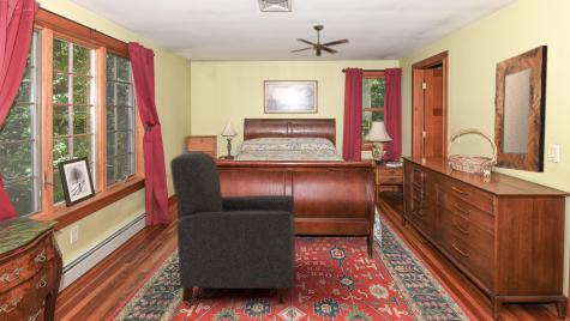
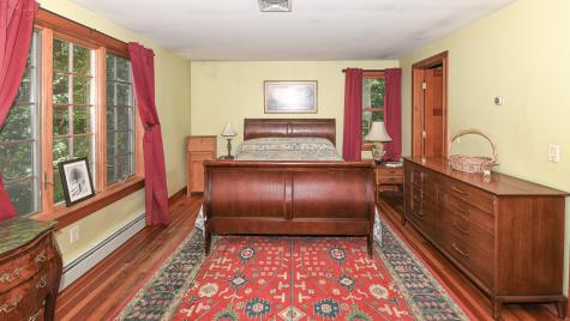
- chair [169,150,296,305]
- ceiling fan [292,24,350,57]
- home mirror [493,44,548,174]
